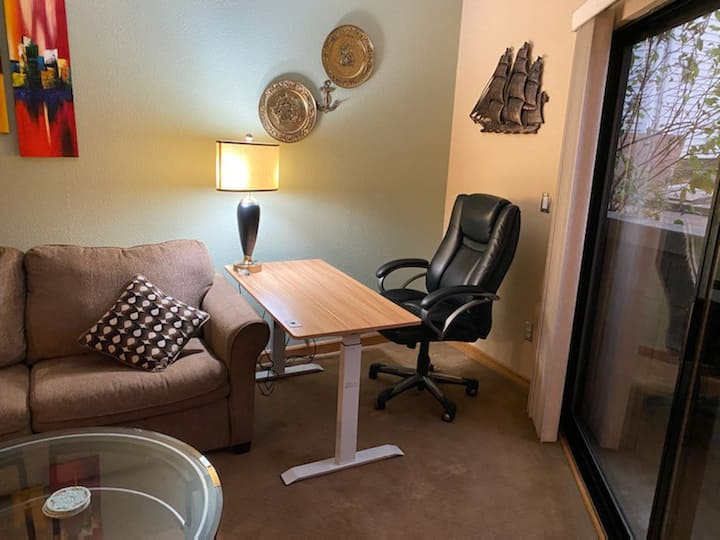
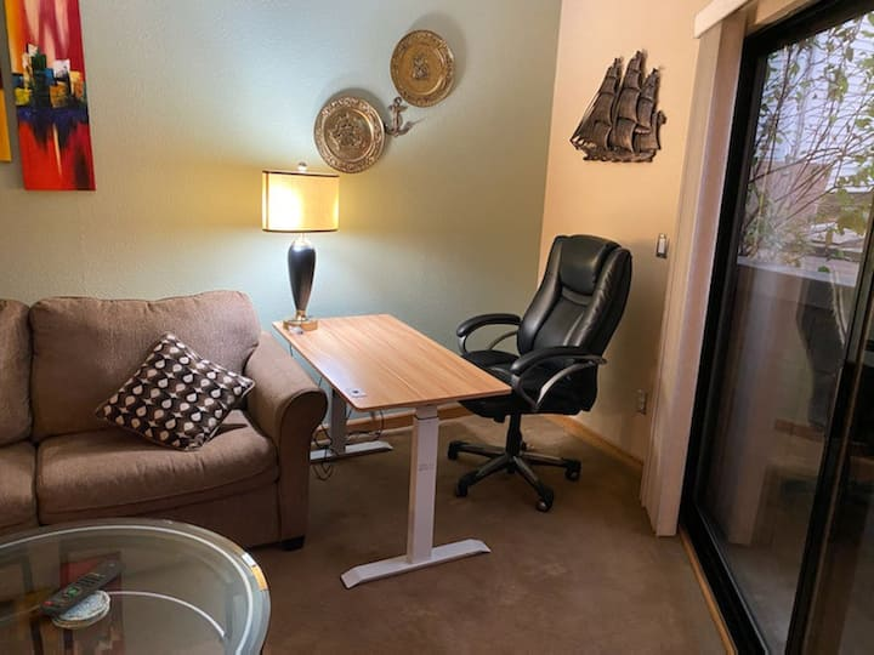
+ remote control [39,559,126,617]
